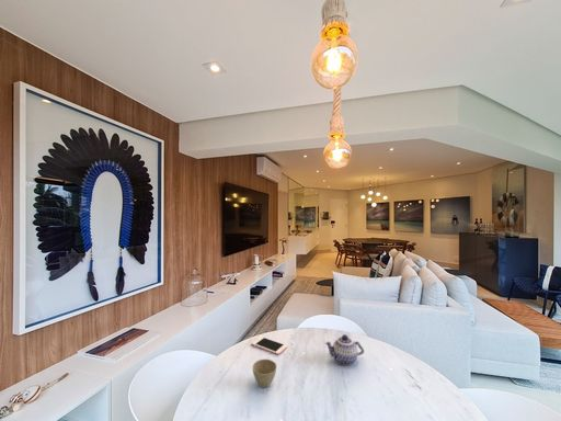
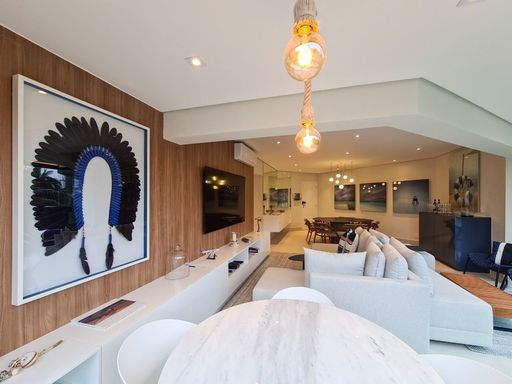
- teapot [324,333,365,366]
- flower pot [252,359,277,389]
- cell phone [250,335,288,356]
